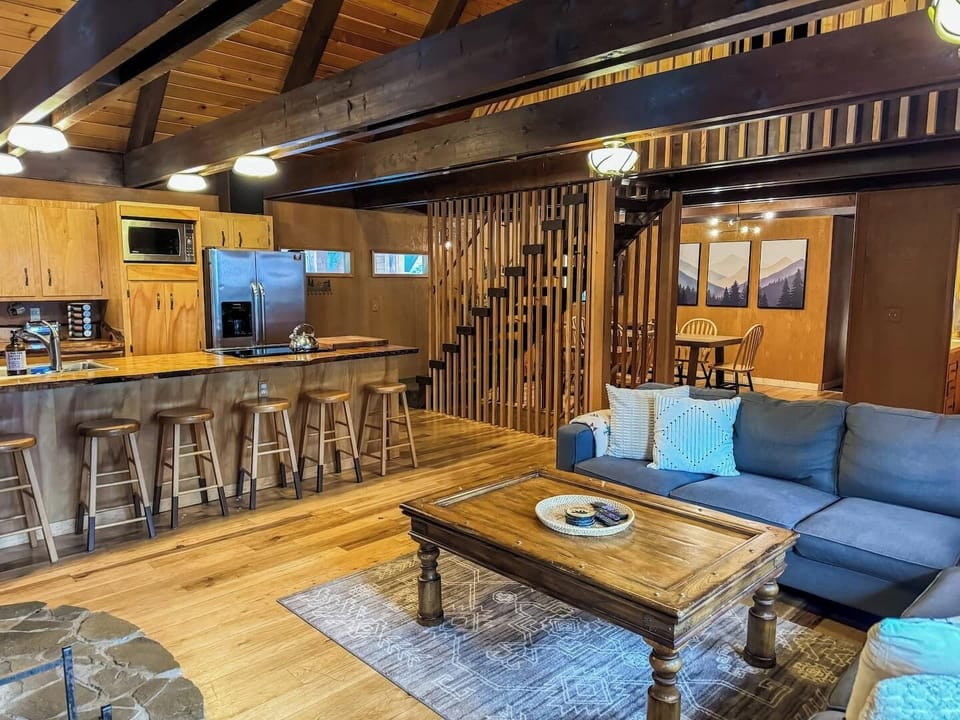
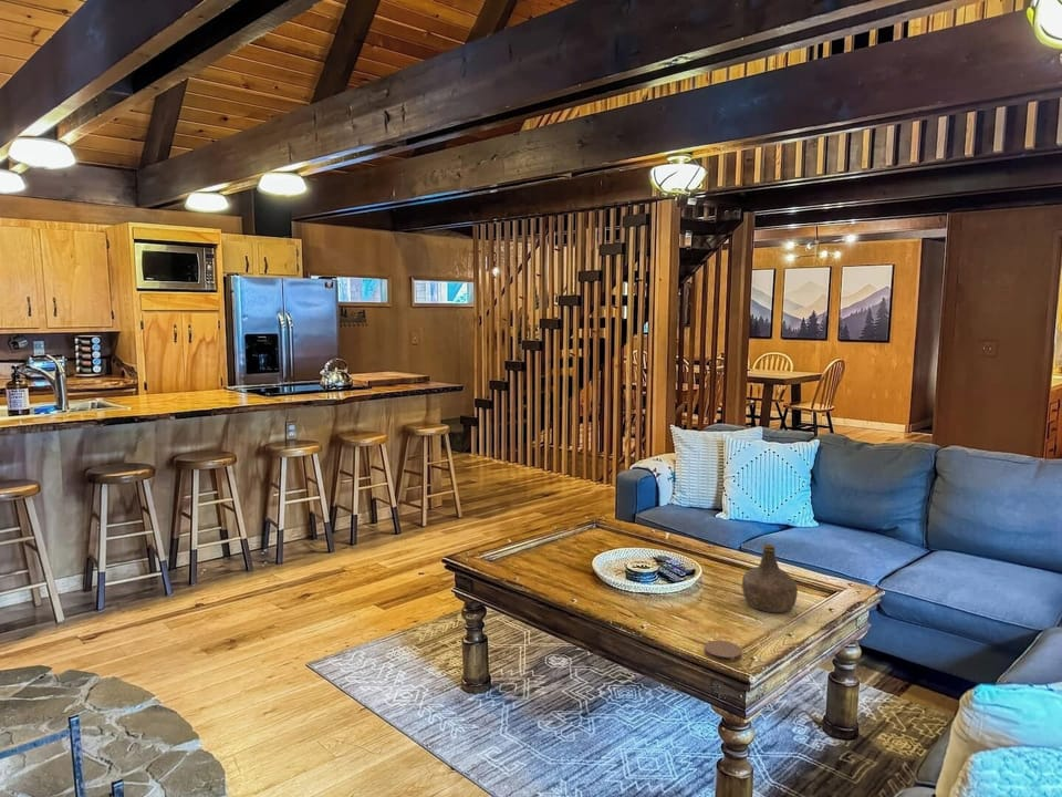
+ coaster [704,640,743,663]
+ bottle [741,542,799,613]
